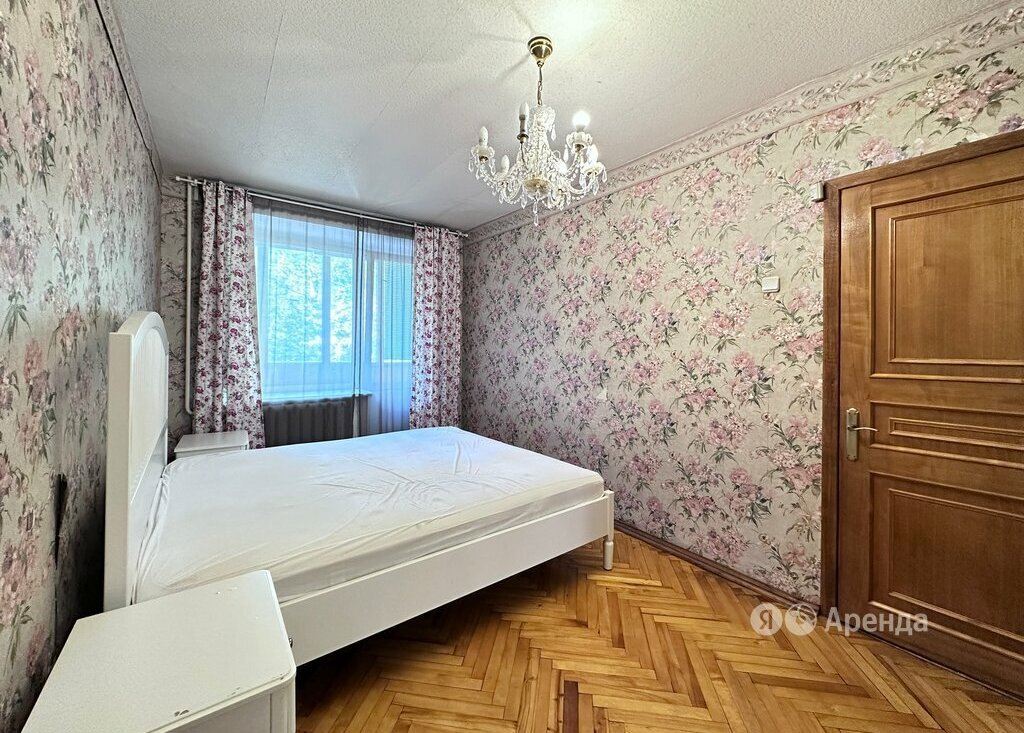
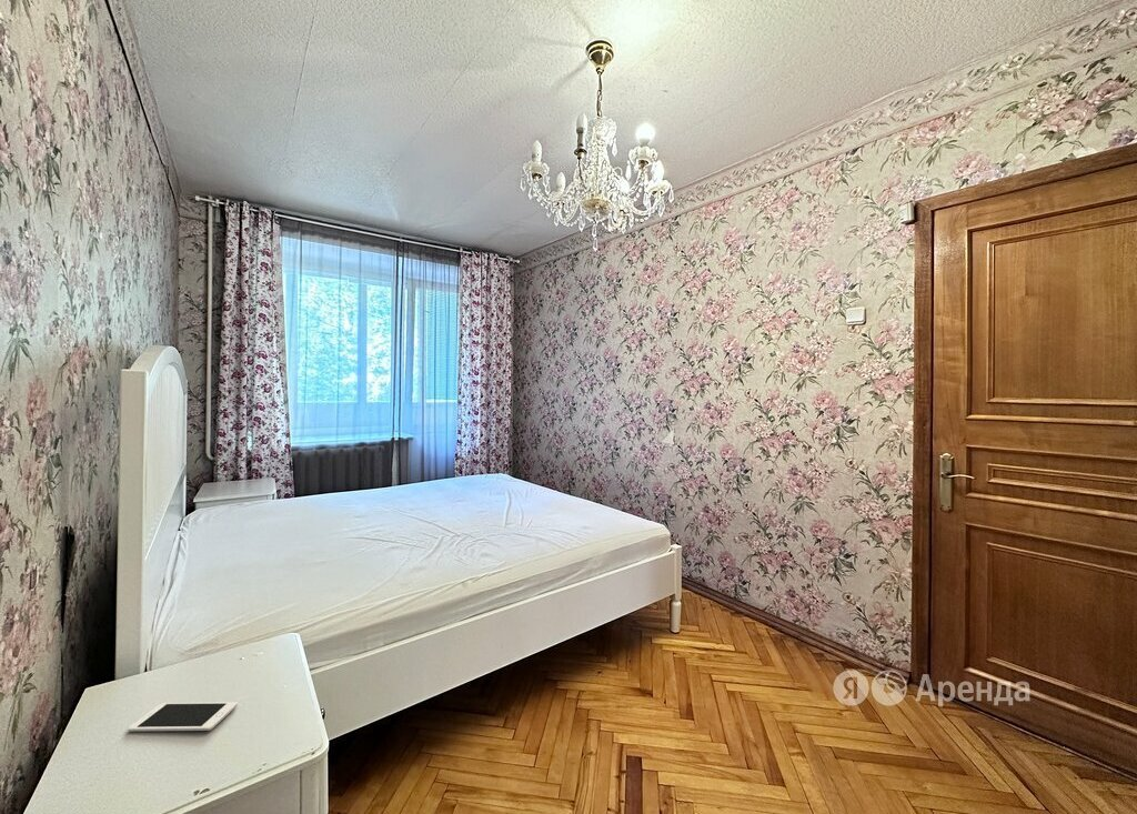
+ cell phone [127,701,239,733]
